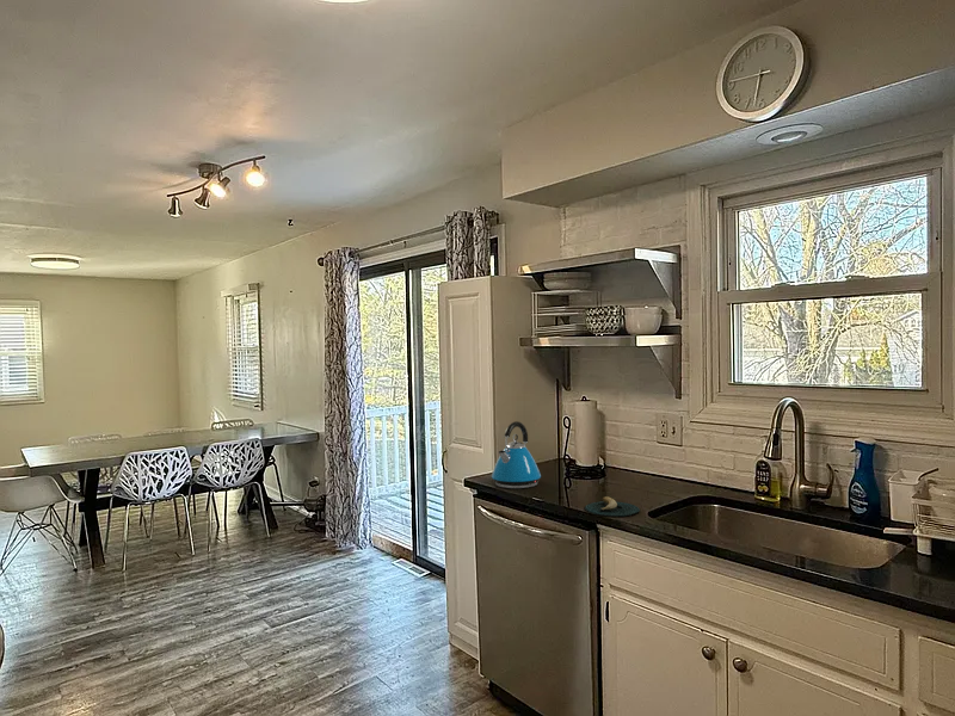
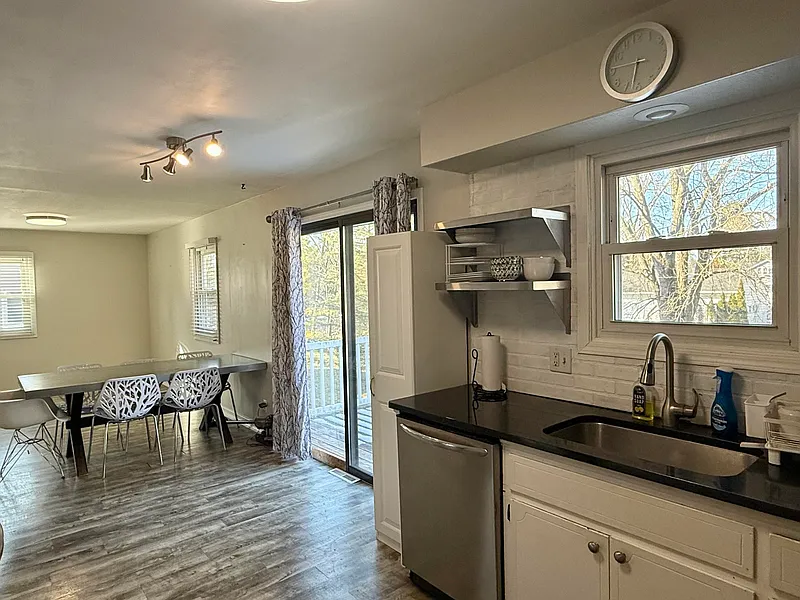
- banana [583,495,641,518]
- kettle [491,420,542,489]
